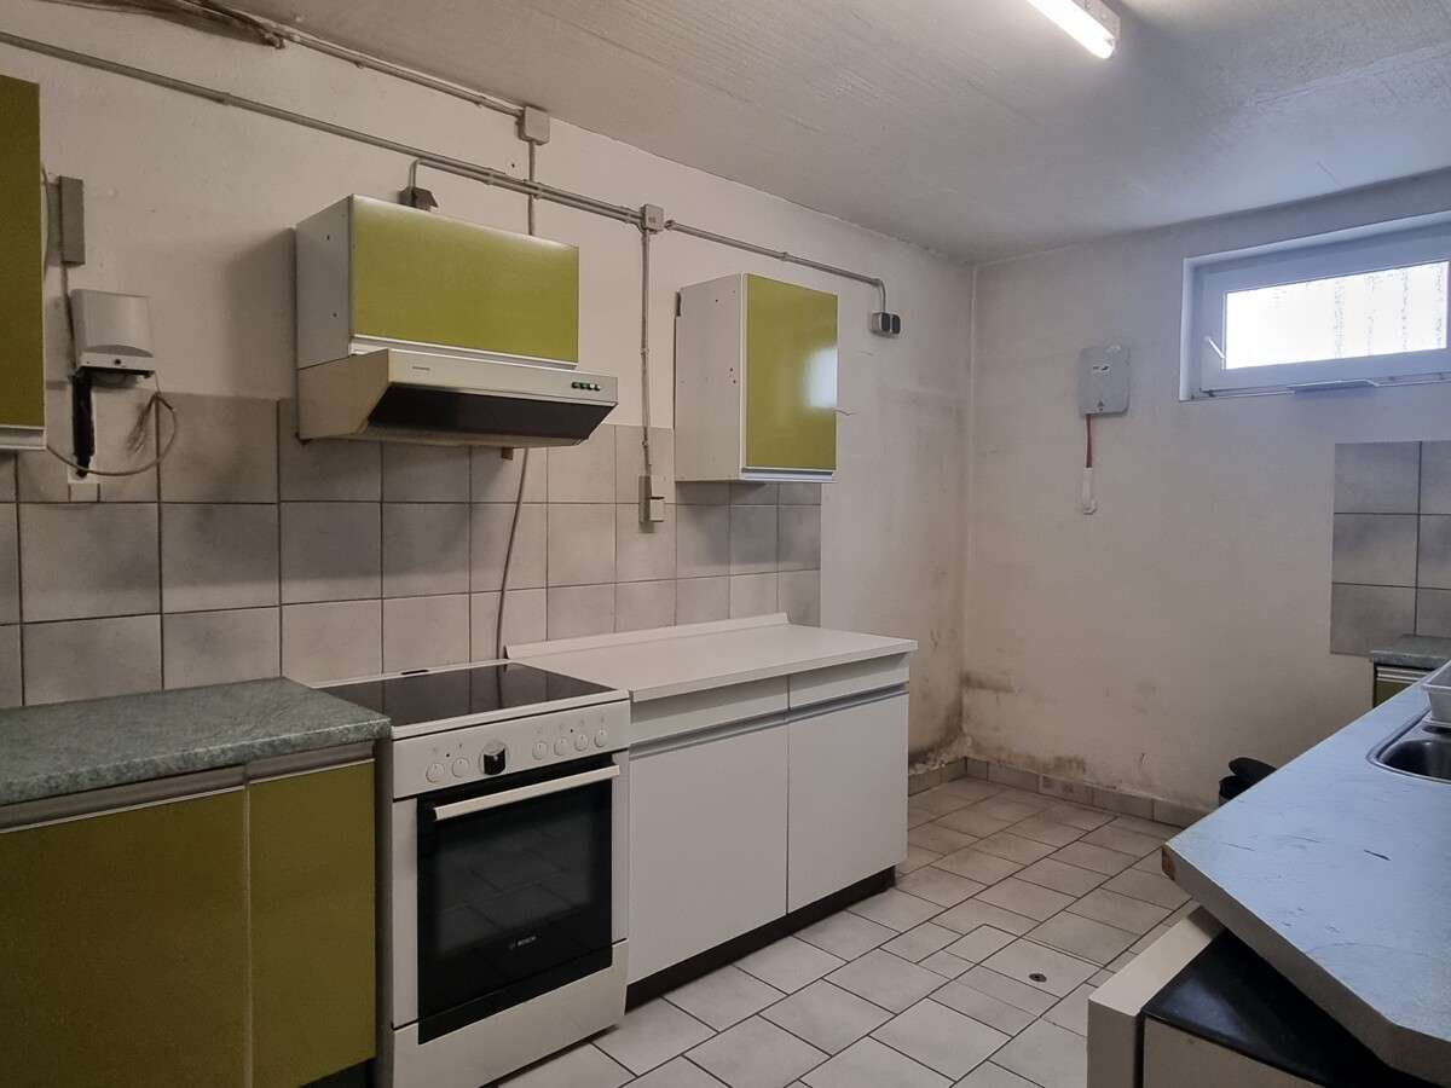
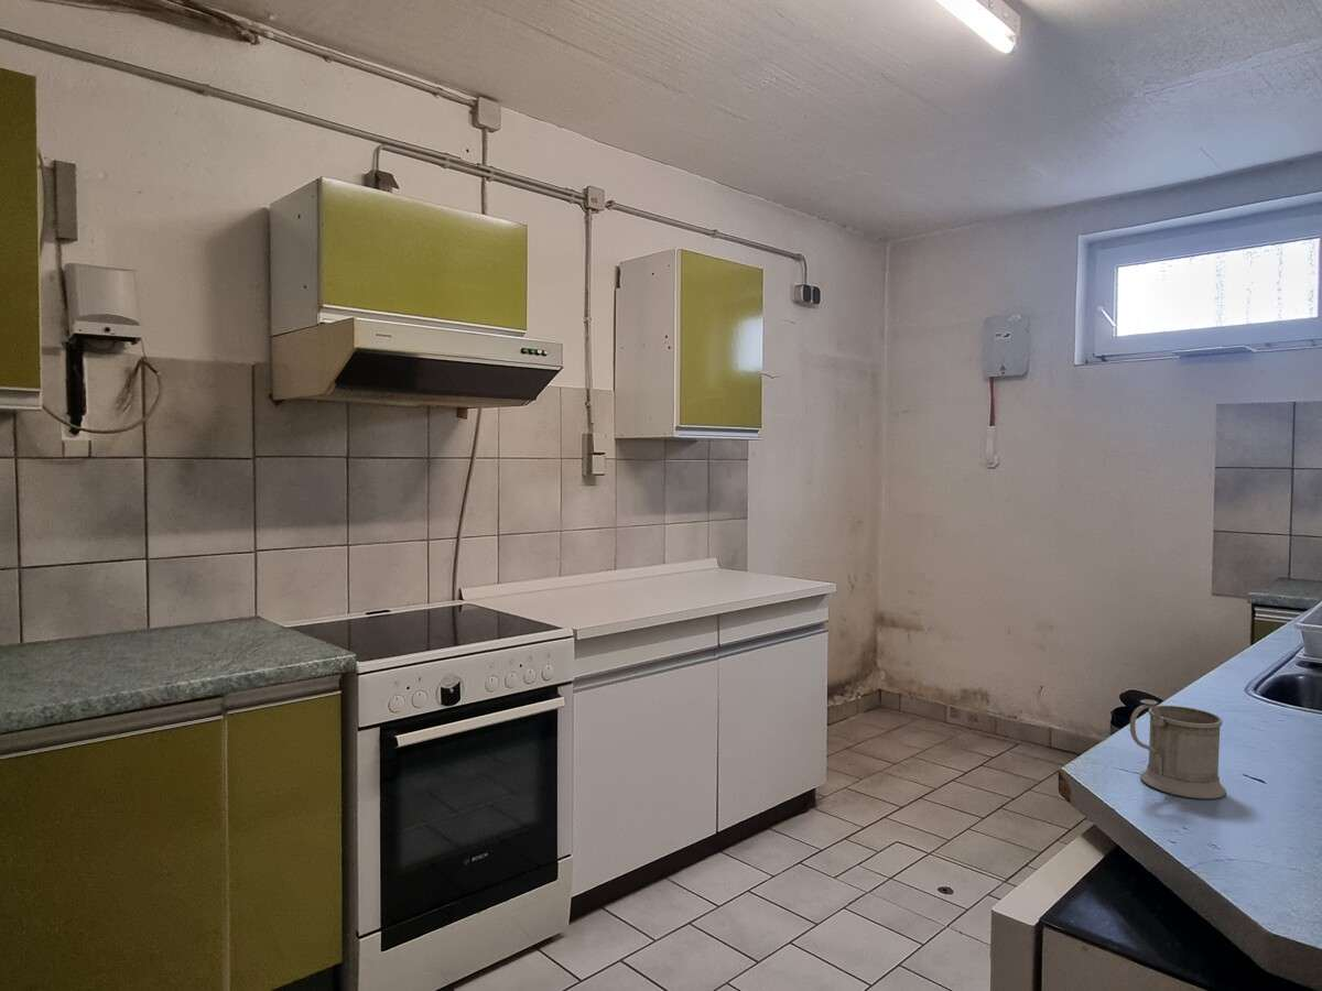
+ mug [1129,698,1227,799]
